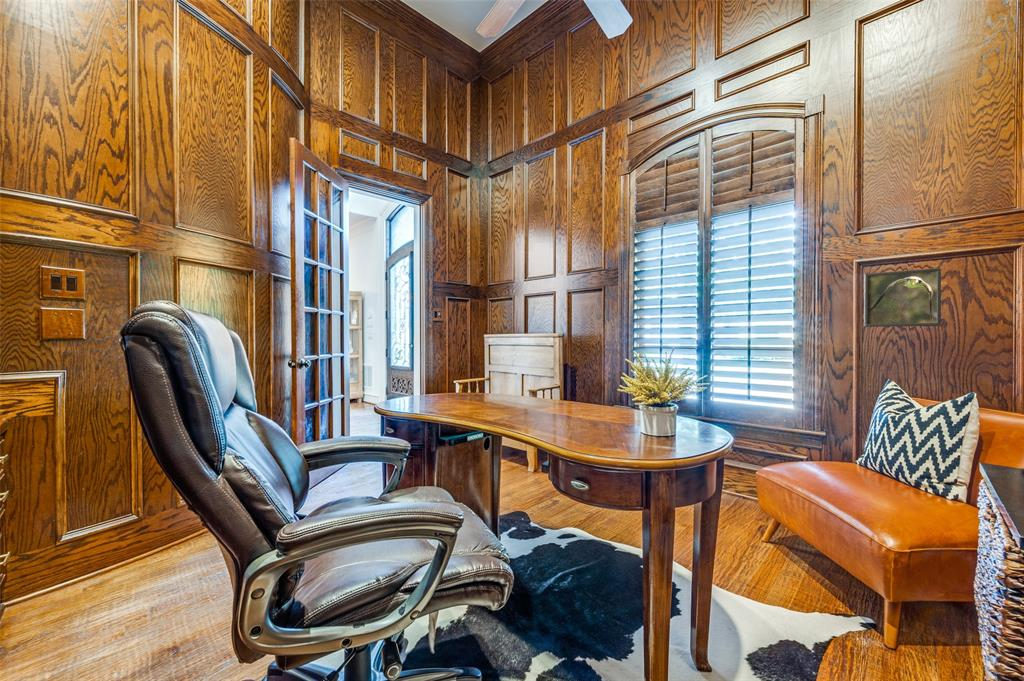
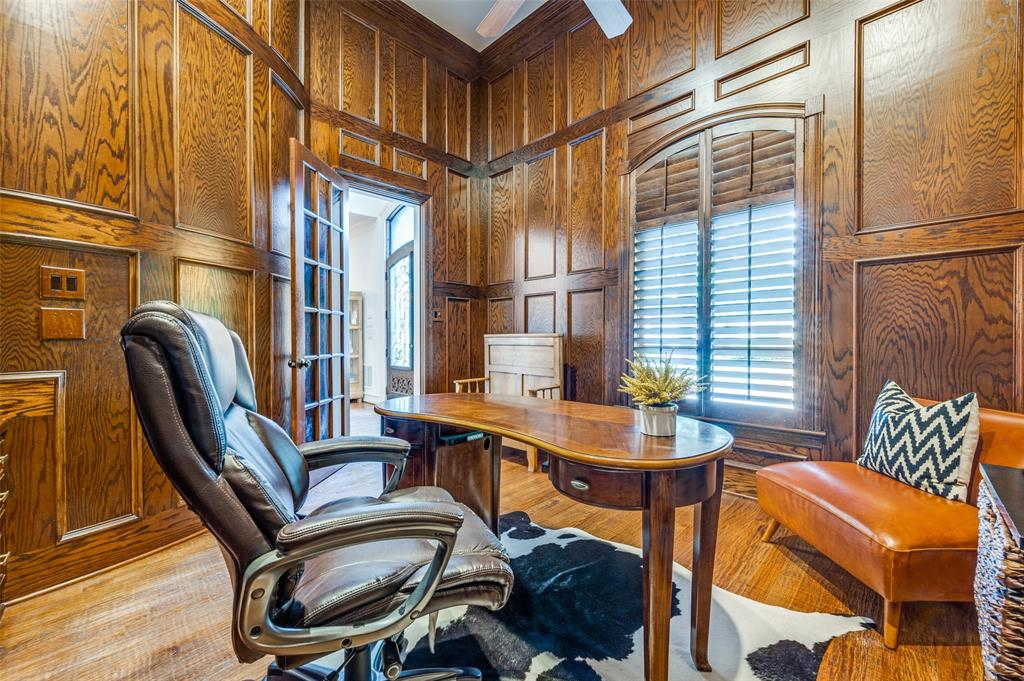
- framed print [863,267,942,328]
